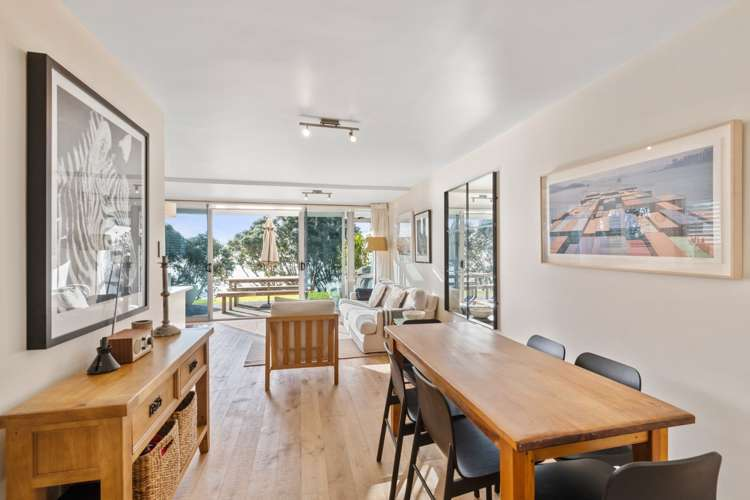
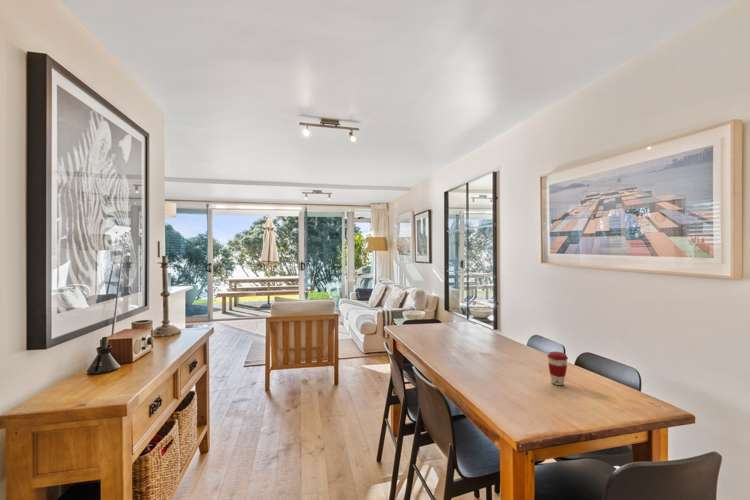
+ coffee cup [546,351,569,386]
